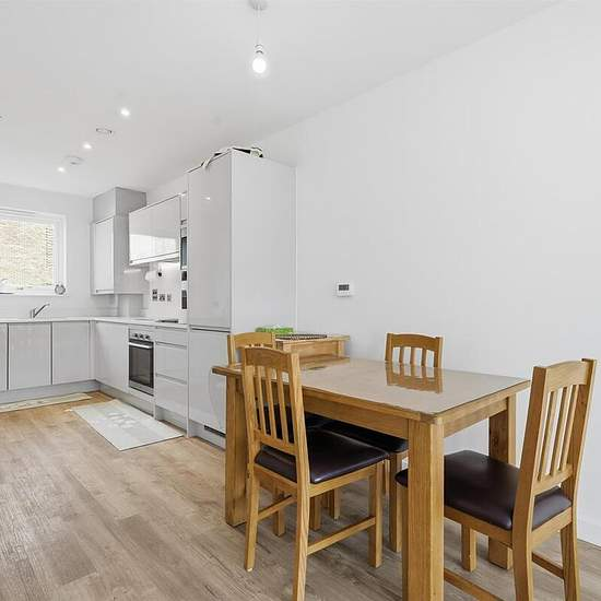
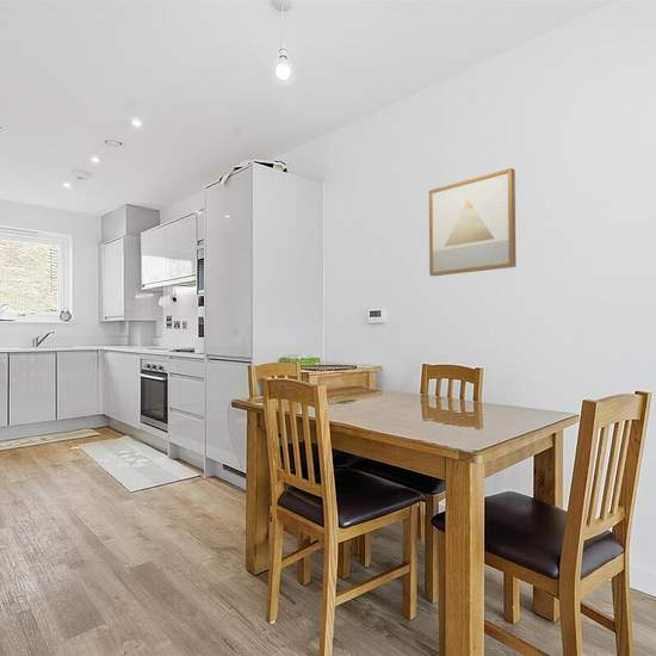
+ wall art [428,167,518,277]
